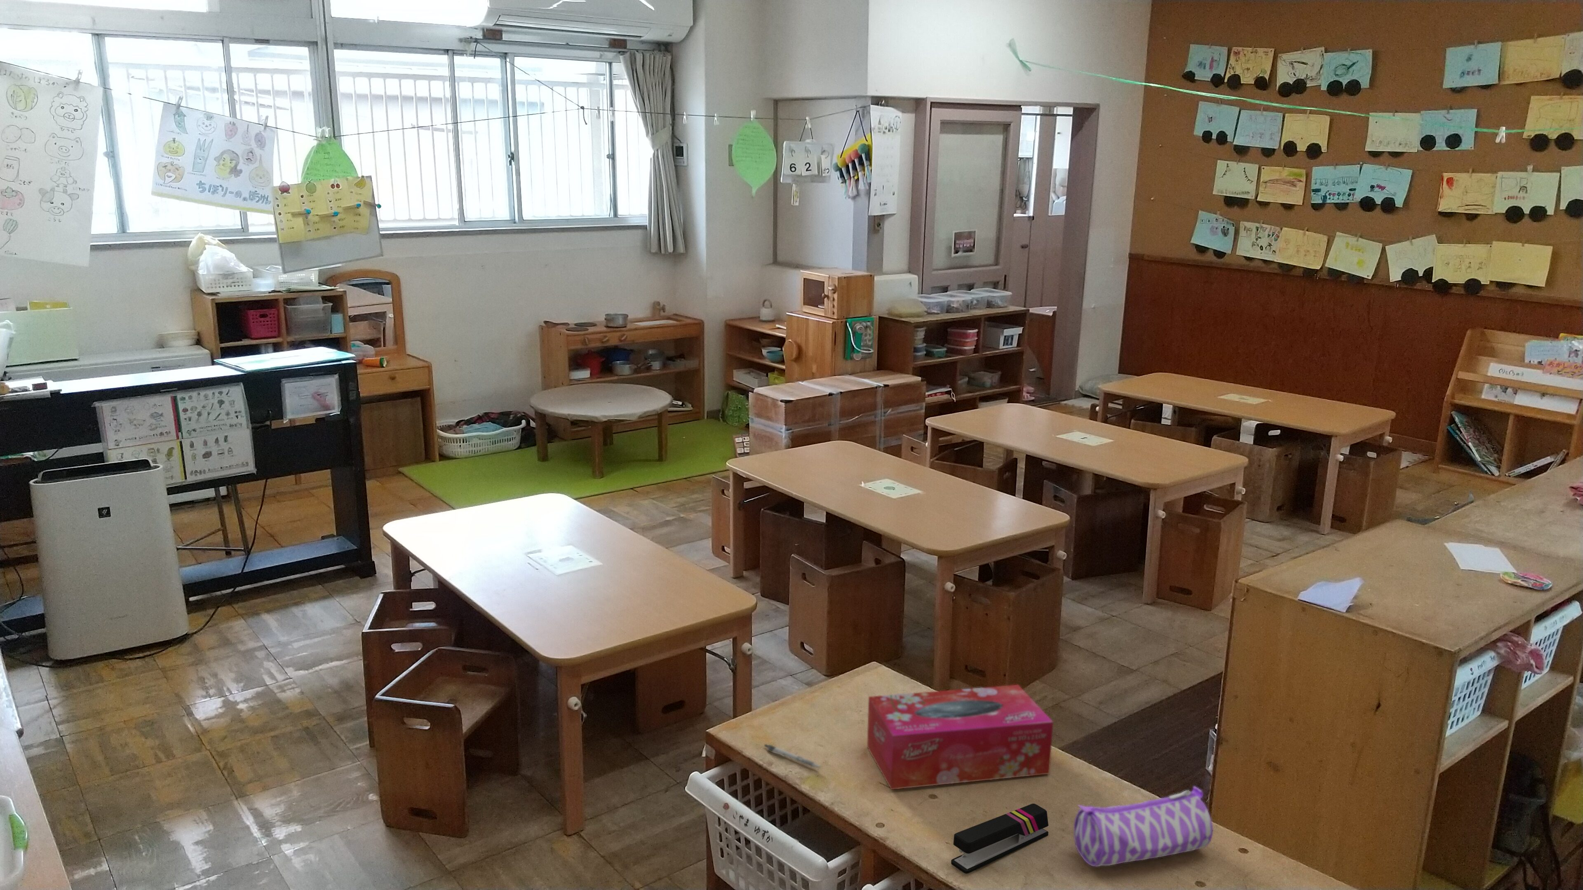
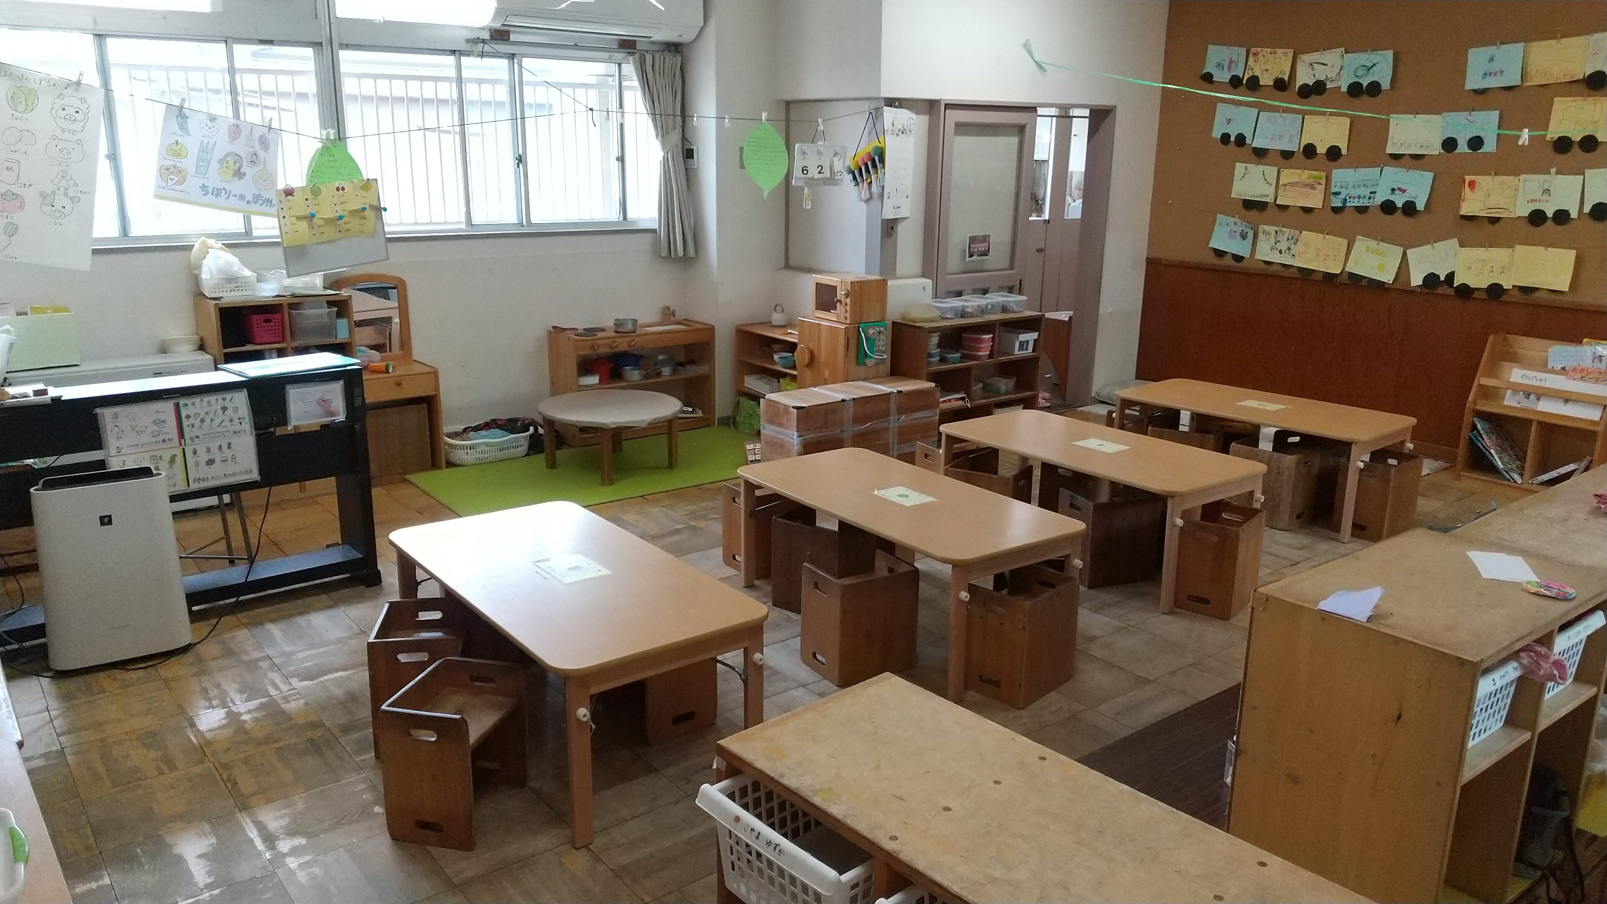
- stapler [950,803,1049,874]
- pen [764,743,821,769]
- pencil case [1073,786,1213,867]
- tissue box [867,685,1054,790]
